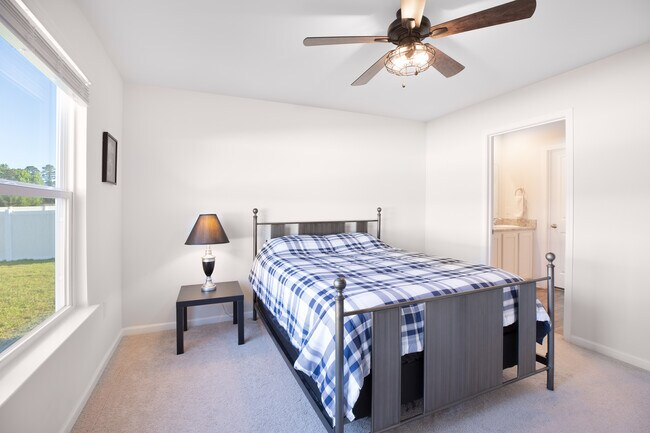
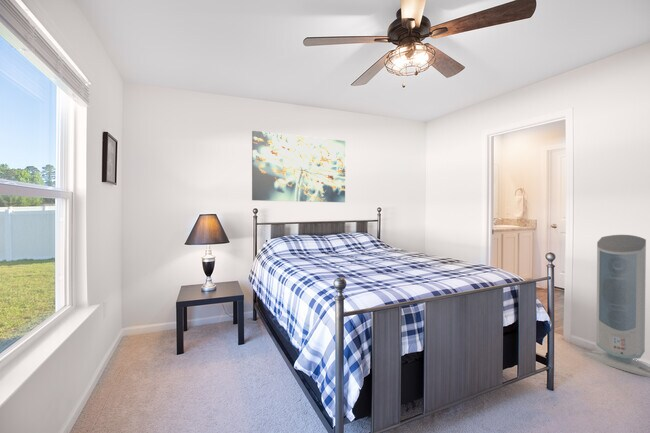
+ air purifier [584,234,650,378]
+ wall art [251,130,346,203]
